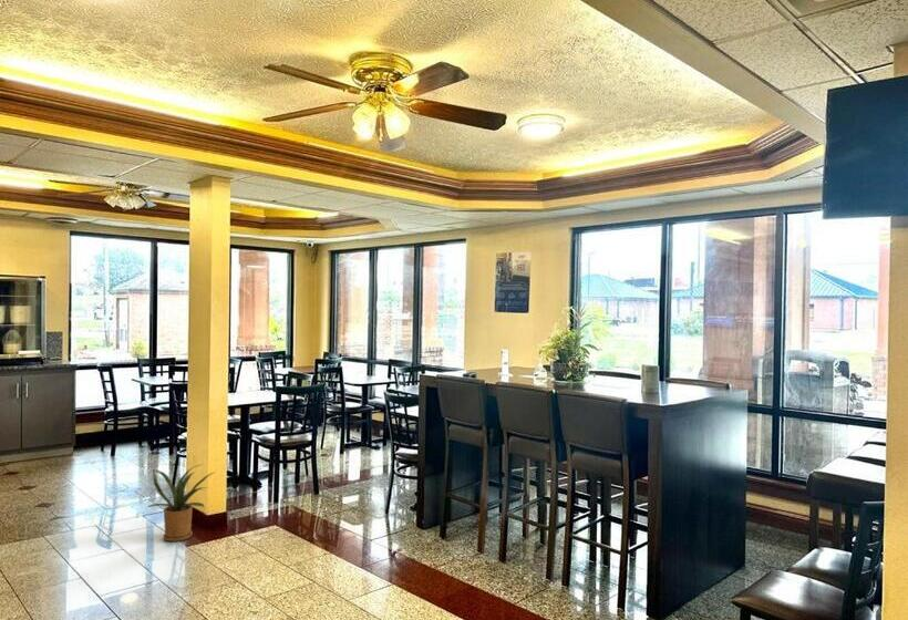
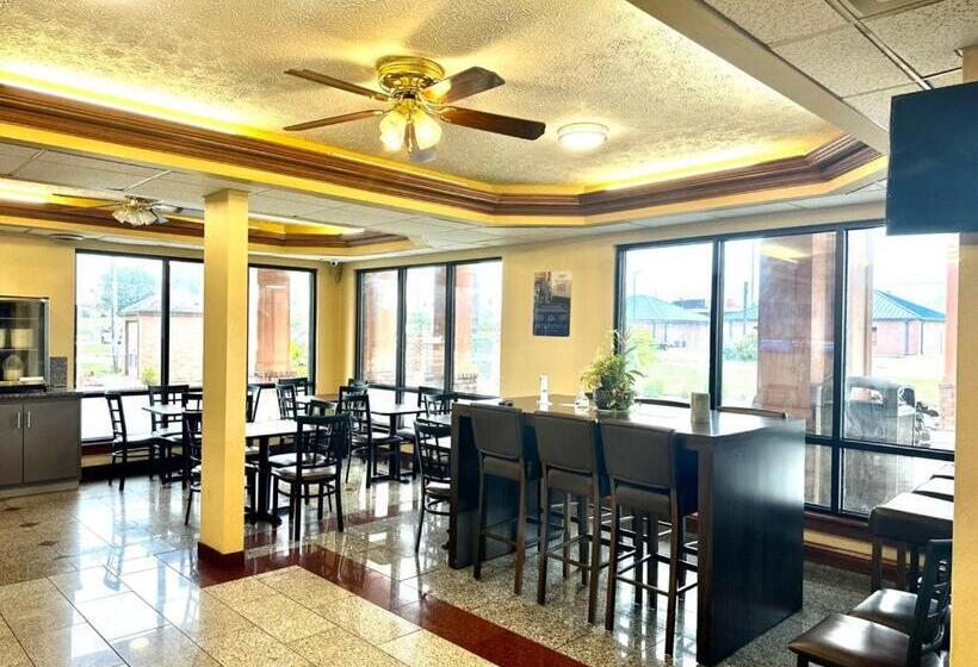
- house plant [147,463,217,542]
